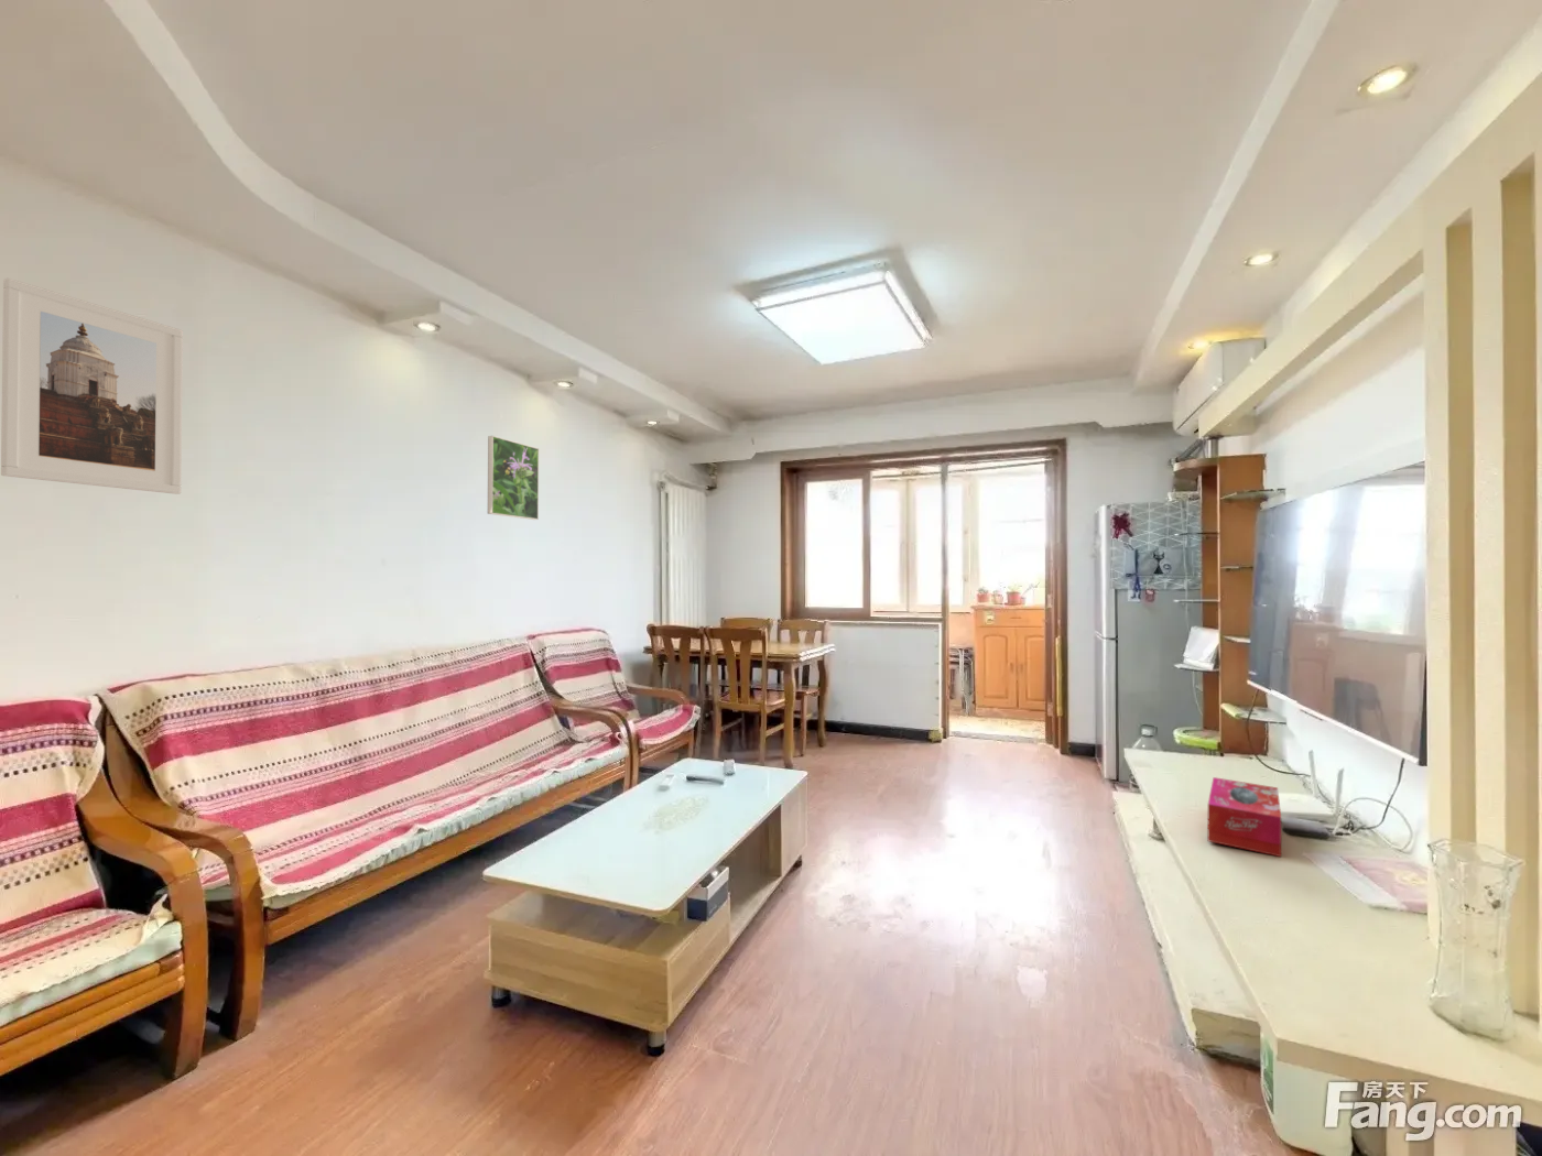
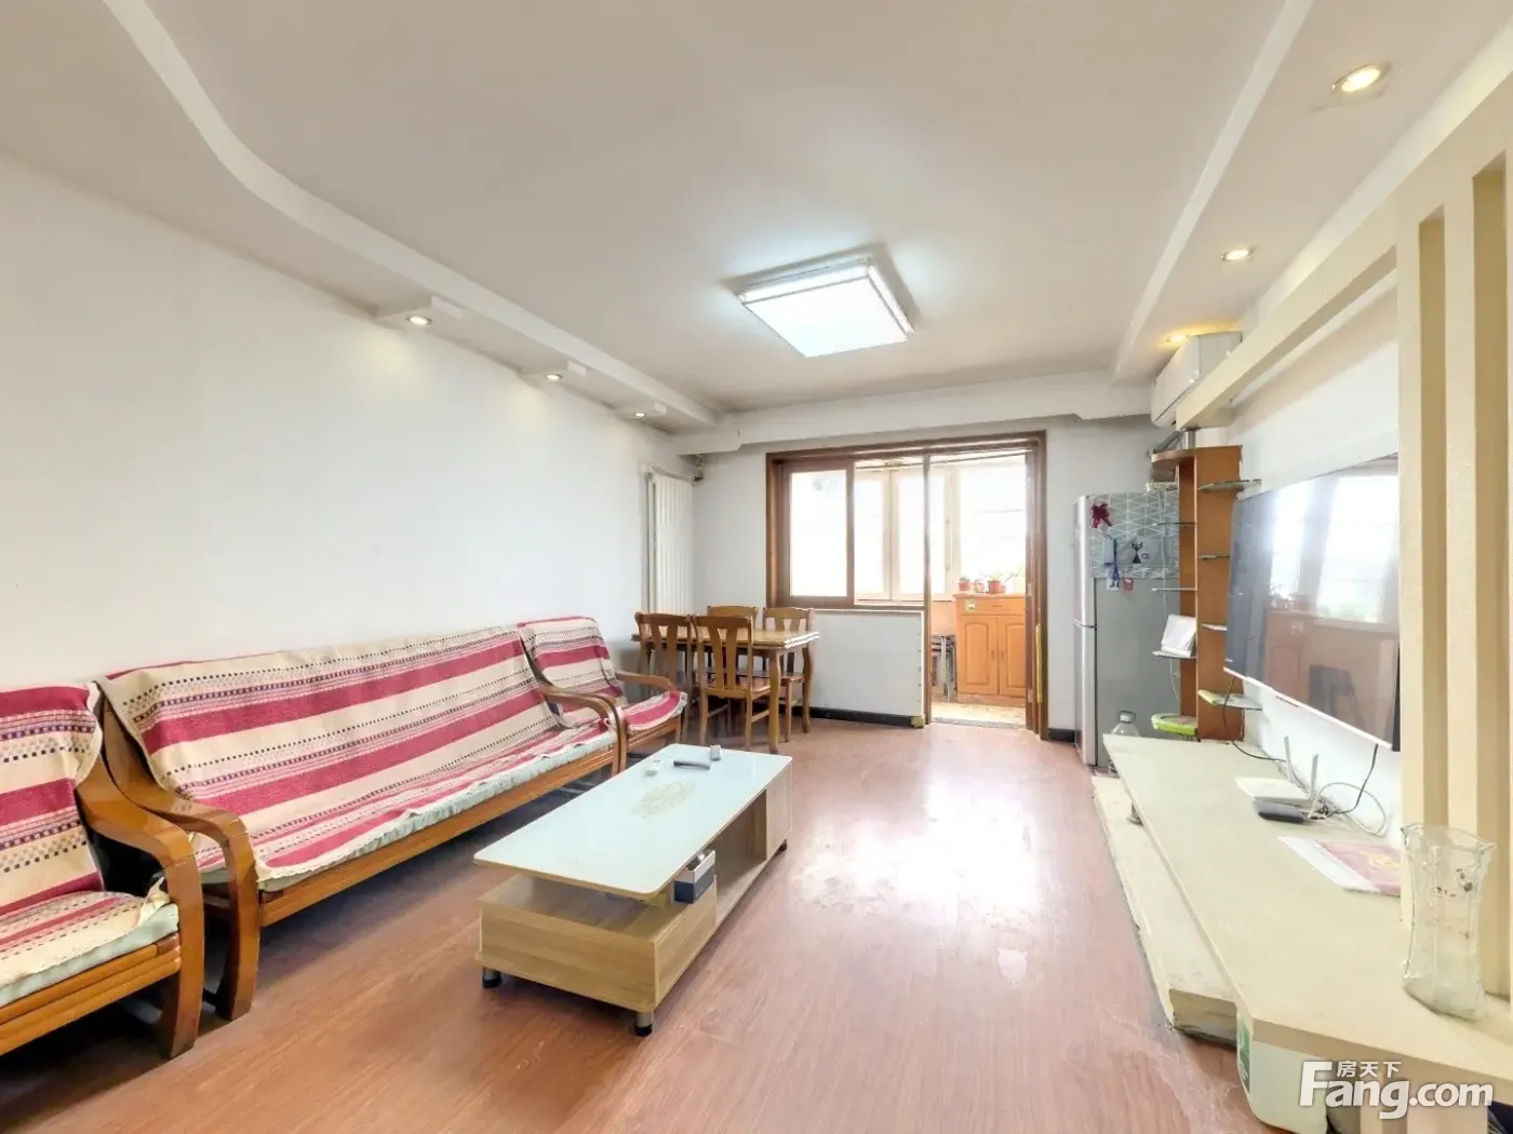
- tissue box [1207,776,1282,857]
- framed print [0,277,183,495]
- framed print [487,435,540,521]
